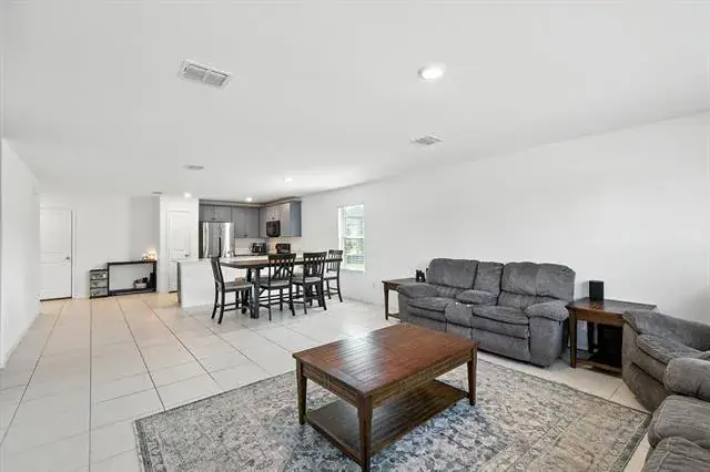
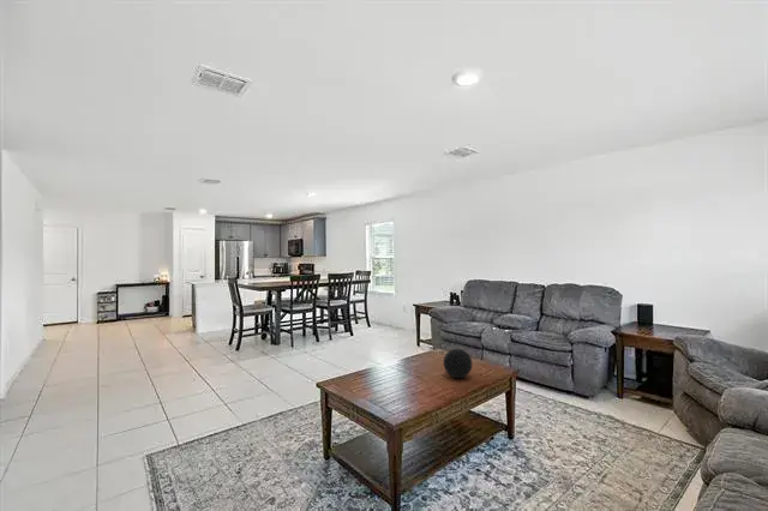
+ decorative orb [442,347,473,380]
